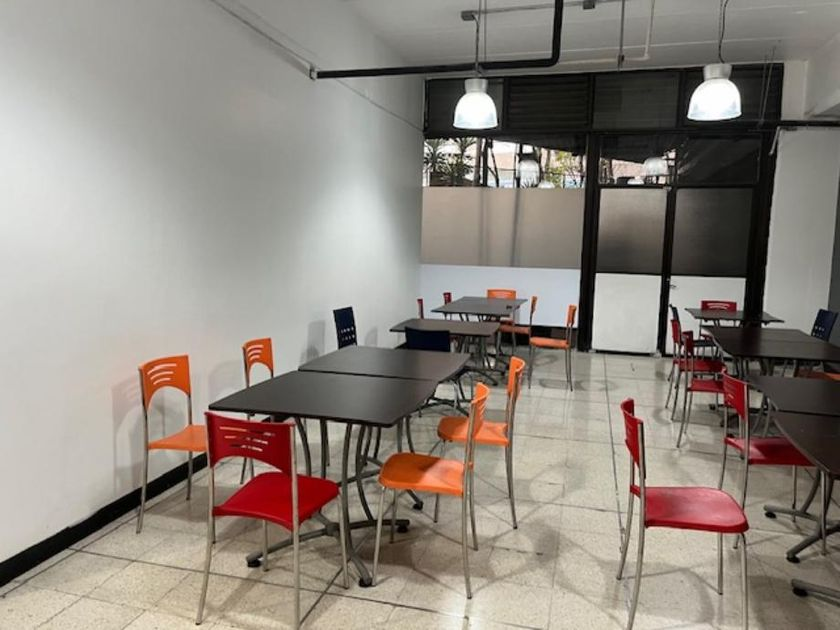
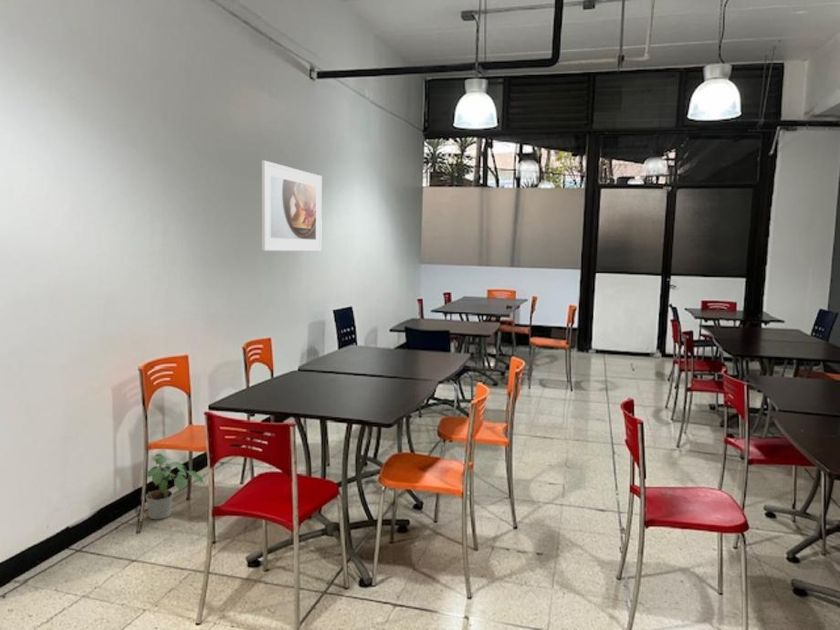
+ potted plant [145,453,205,520]
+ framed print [261,160,323,252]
